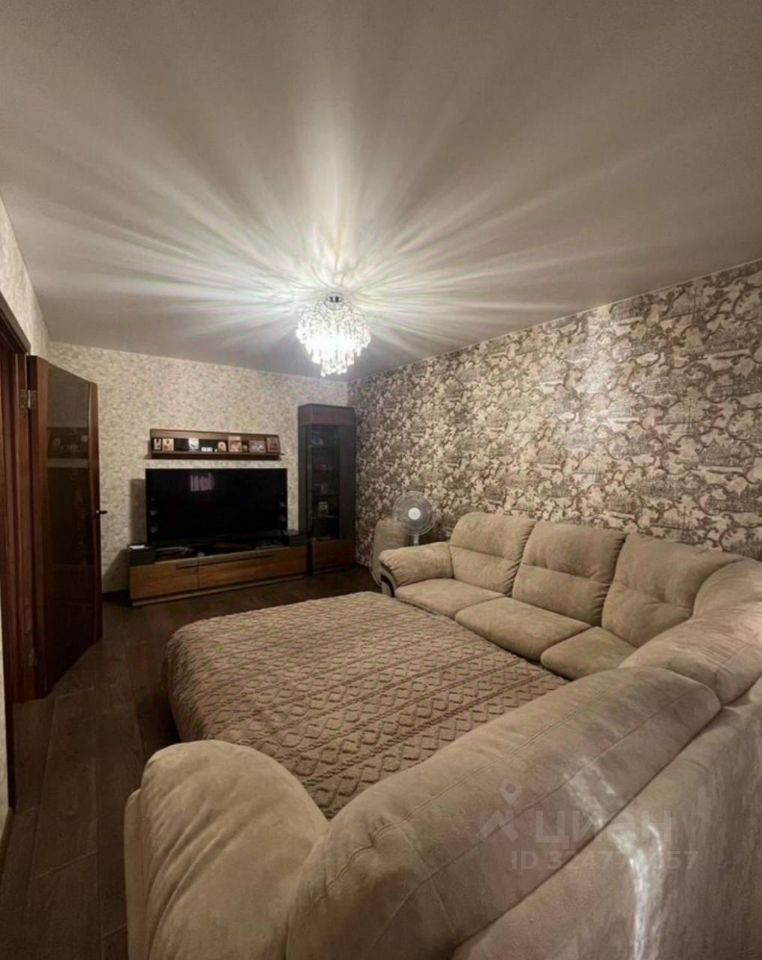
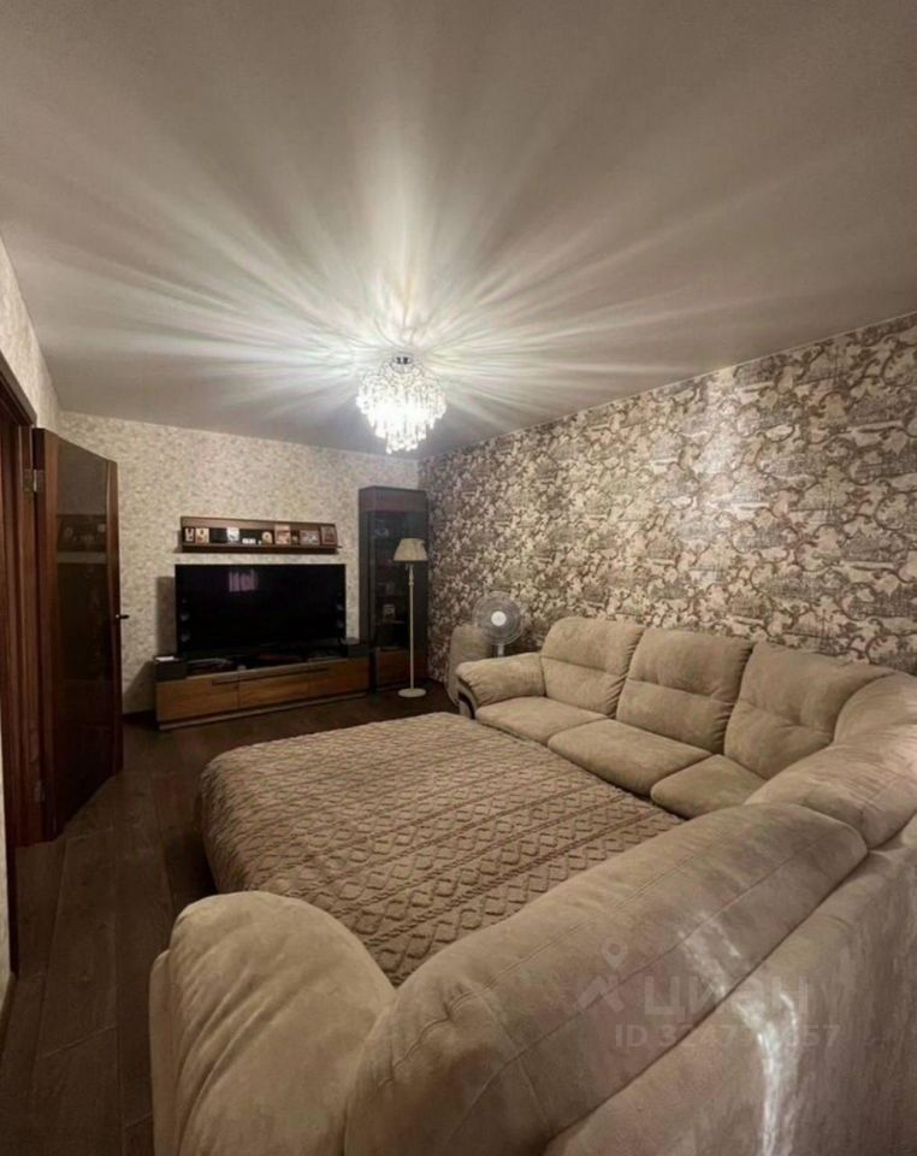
+ floor lamp [392,537,430,698]
